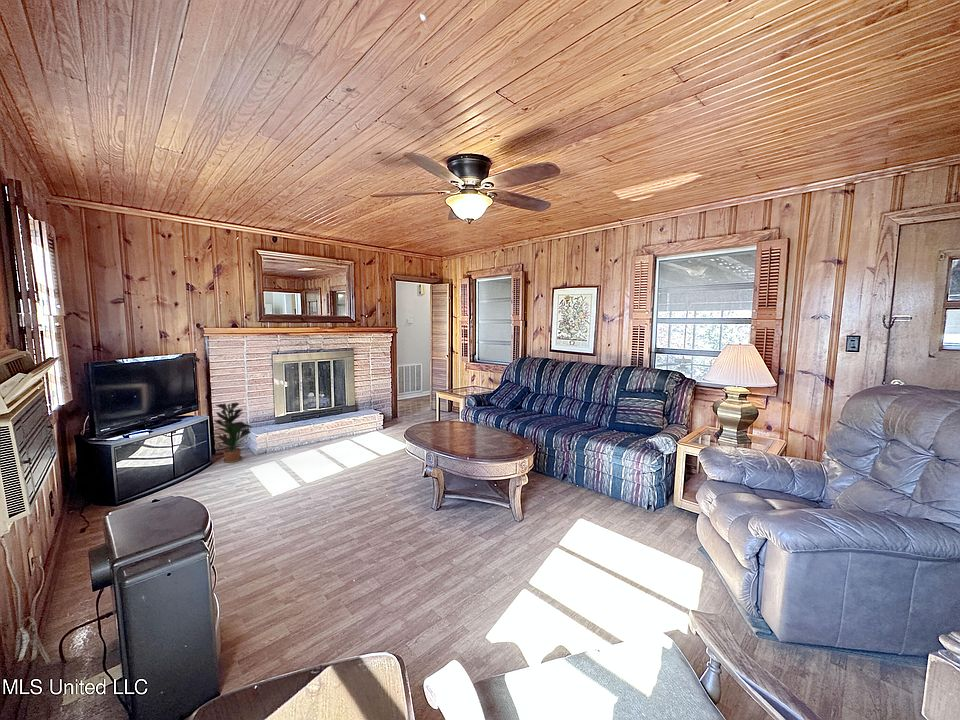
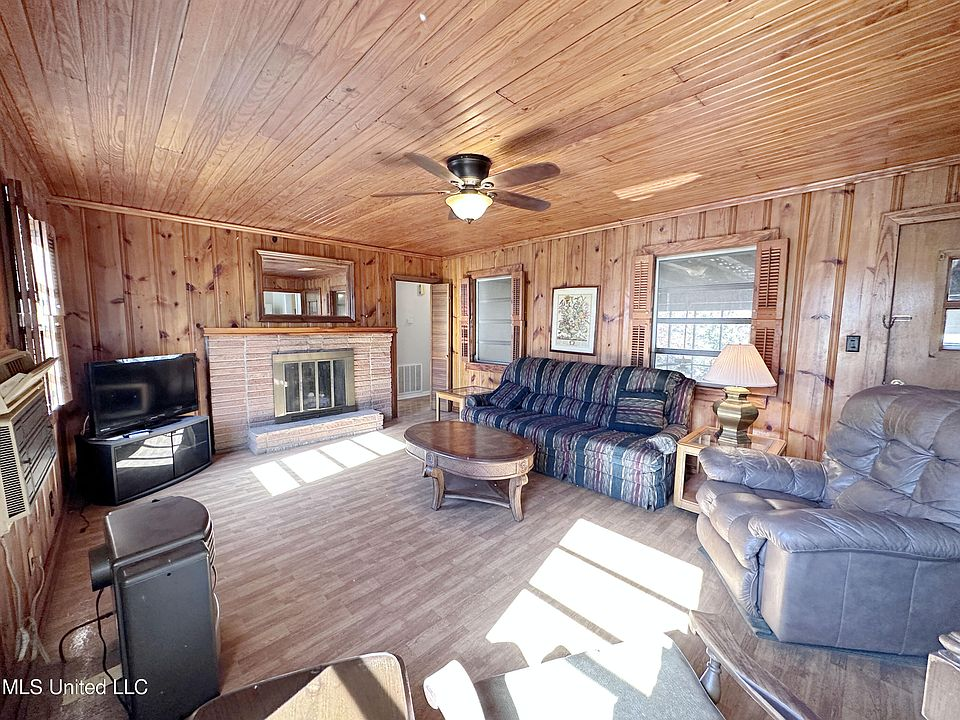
- potted plant [211,401,252,464]
